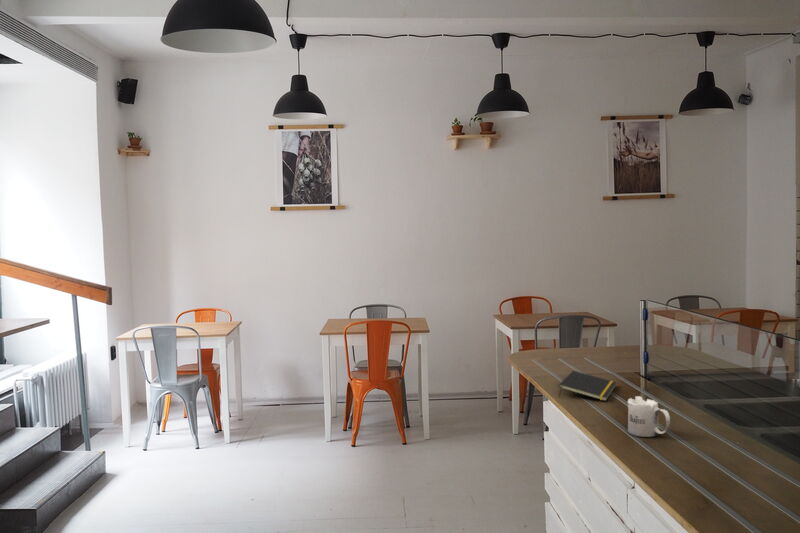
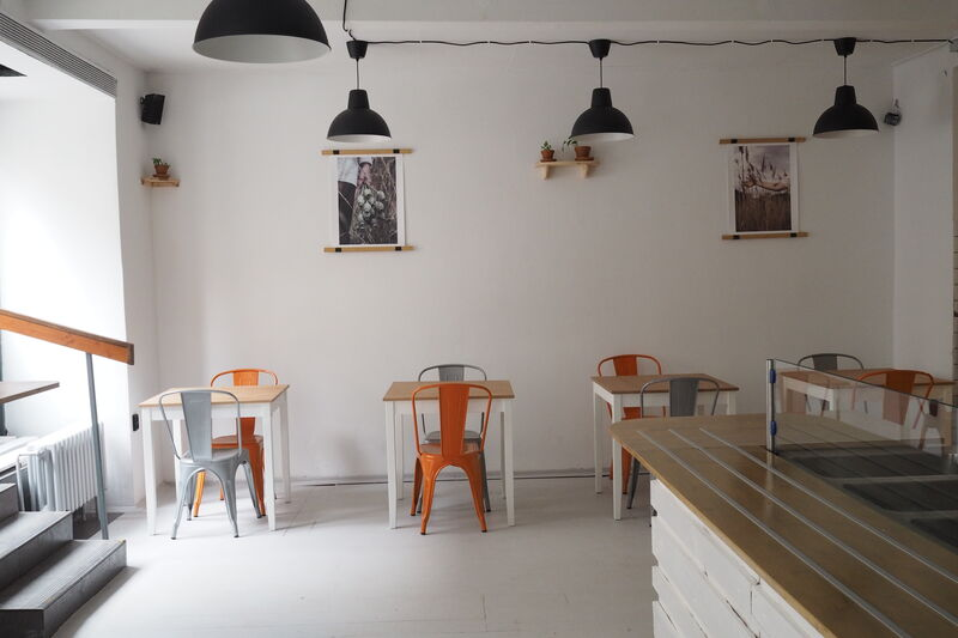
- mug [627,395,671,438]
- notepad [558,370,618,402]
